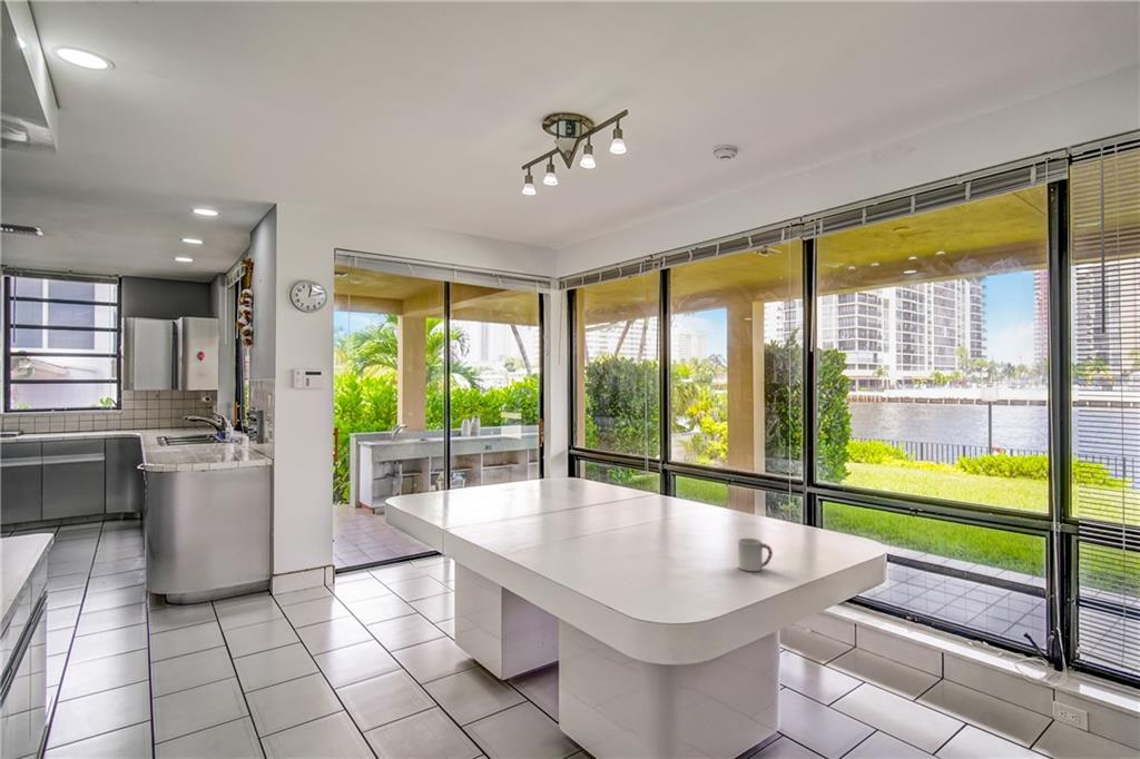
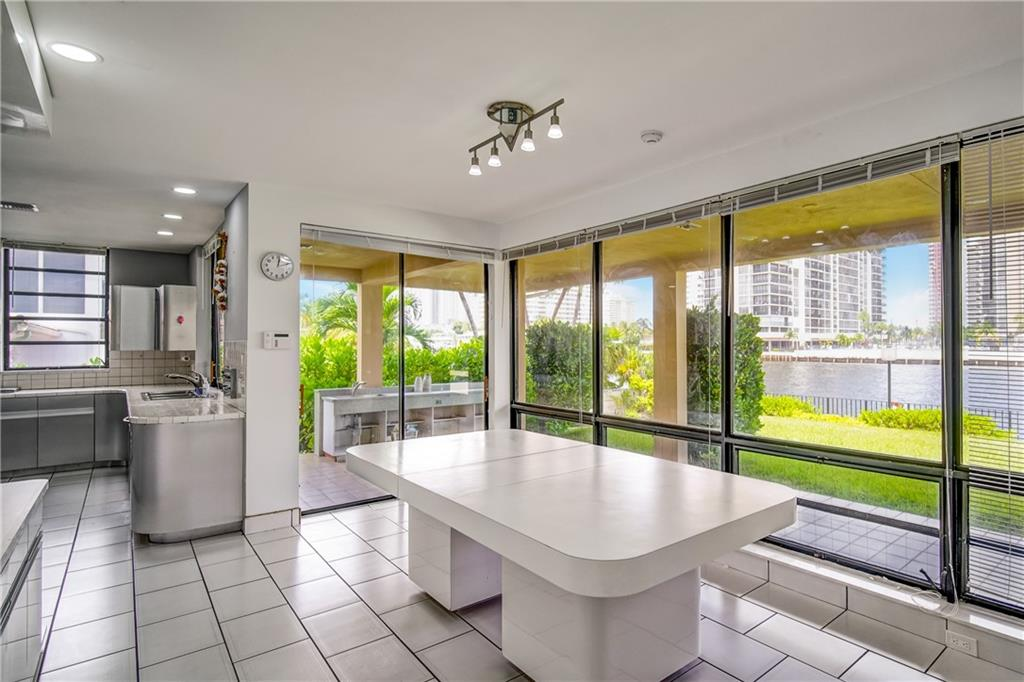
- cup [737,538,774,572]
